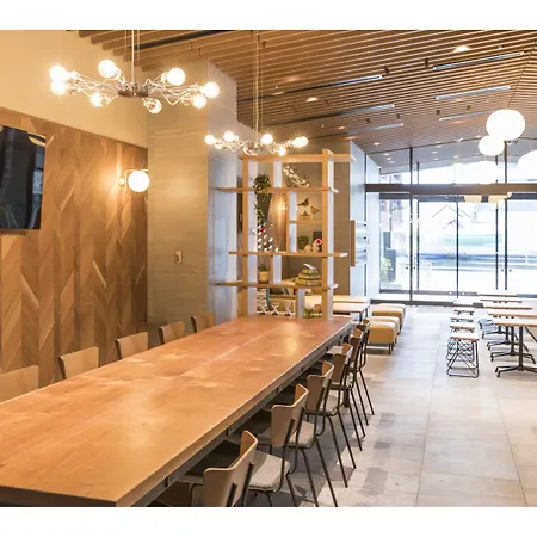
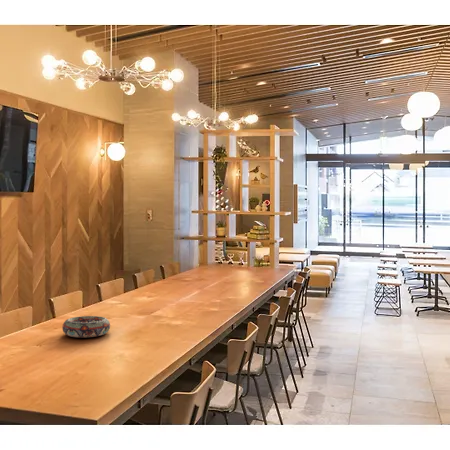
+ decorative bowl [61,315,111,338]
